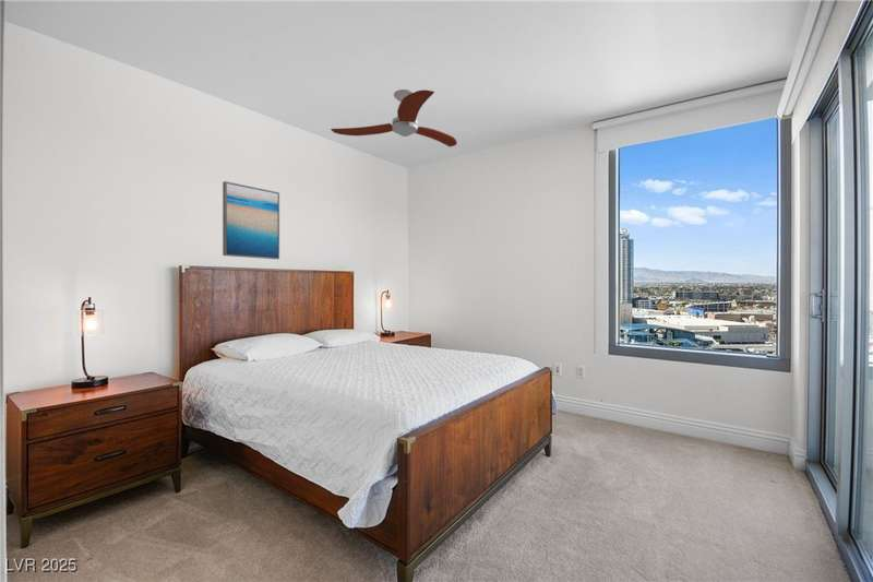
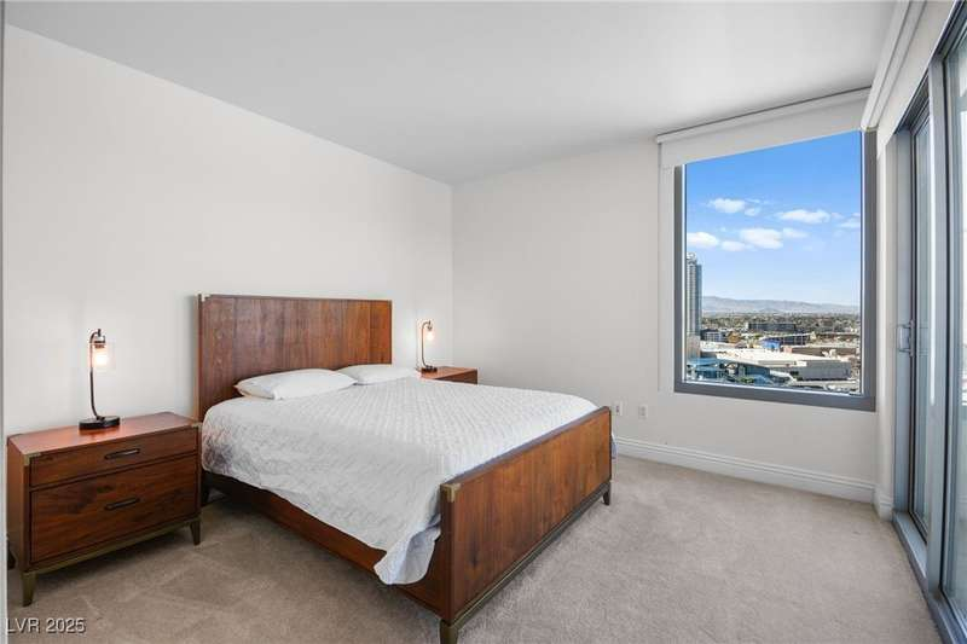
- ceiling fan [330,88,458,147]
- wall art [222,180,280,260]
